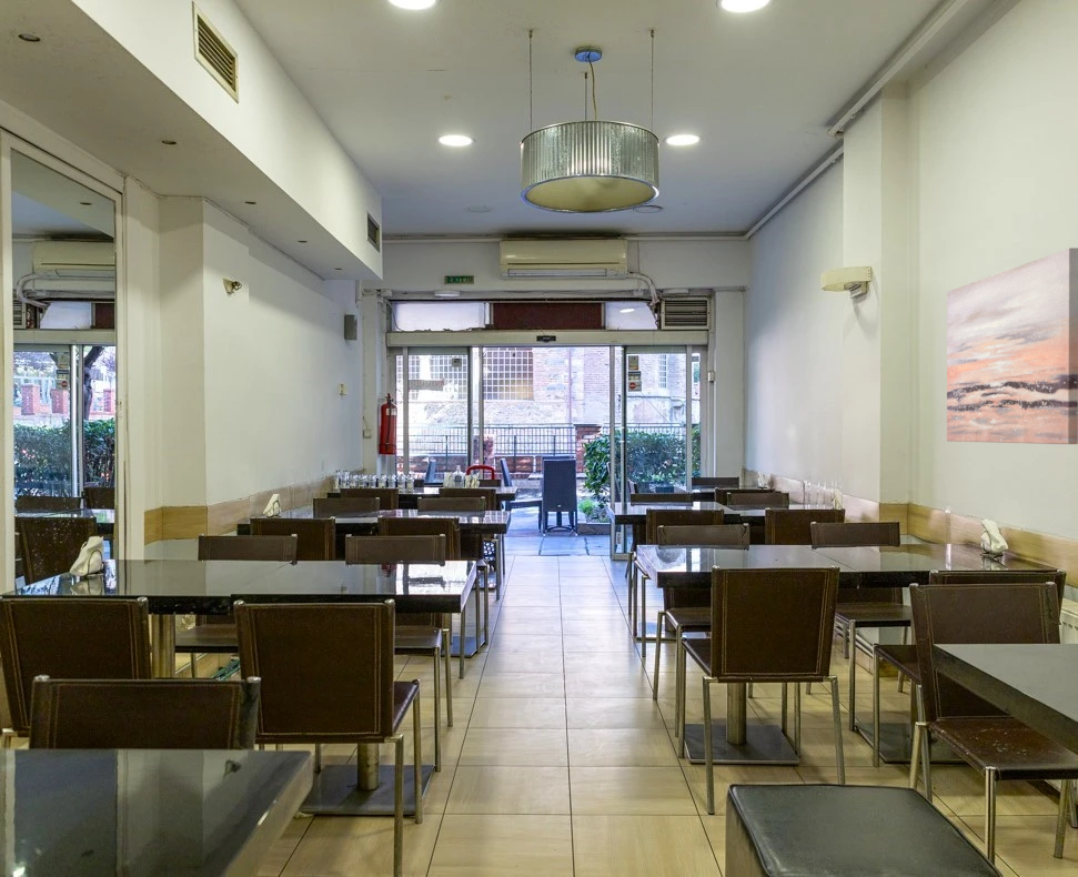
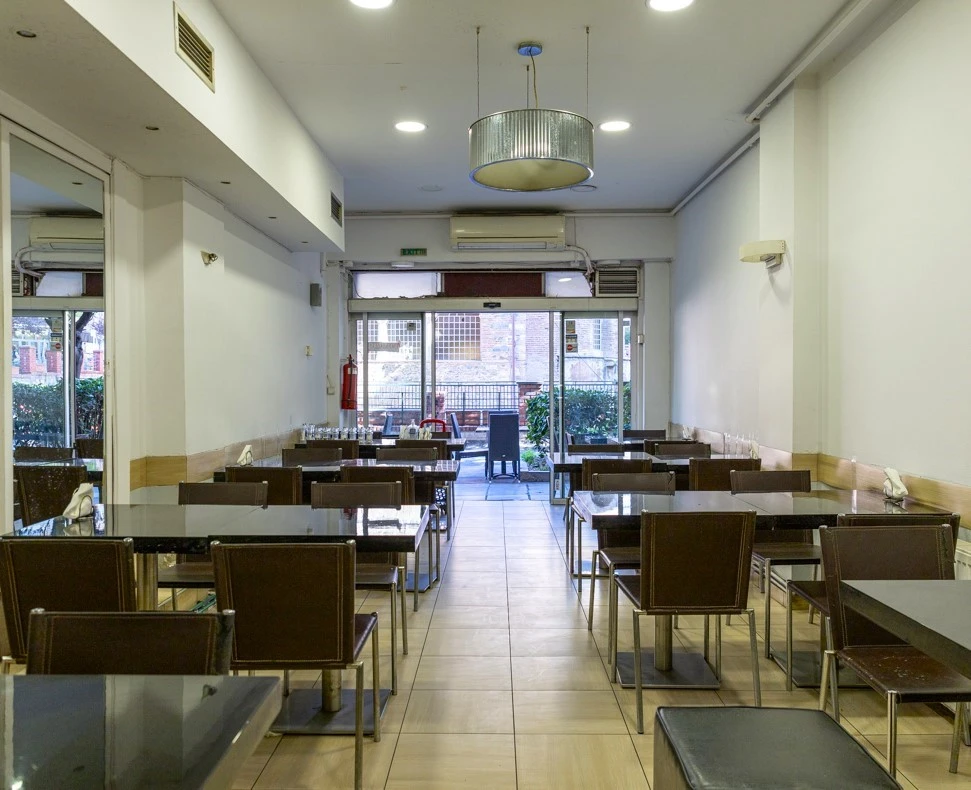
- wall art [946,246,1078,445]
